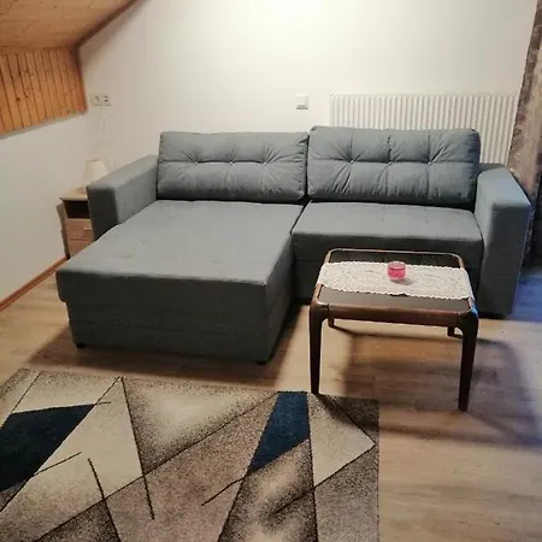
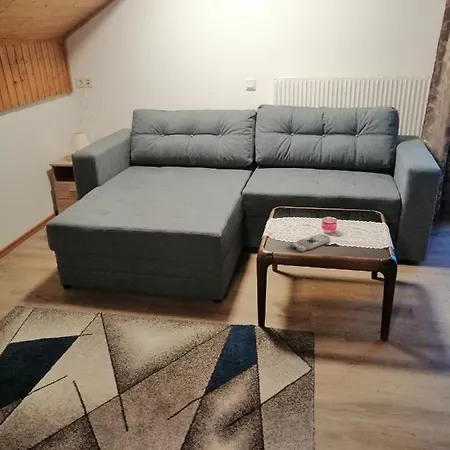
+ remote control [290,234,331,253]
